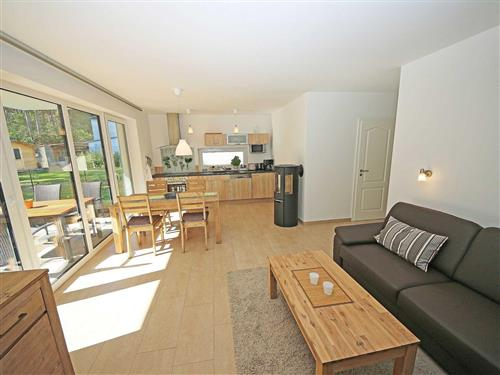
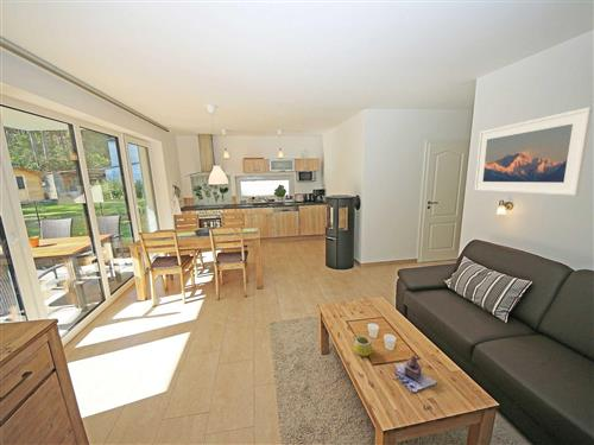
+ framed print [474,106,594,197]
+ mug [352,329,373,357]
+ teapot [394,345,437,394]
